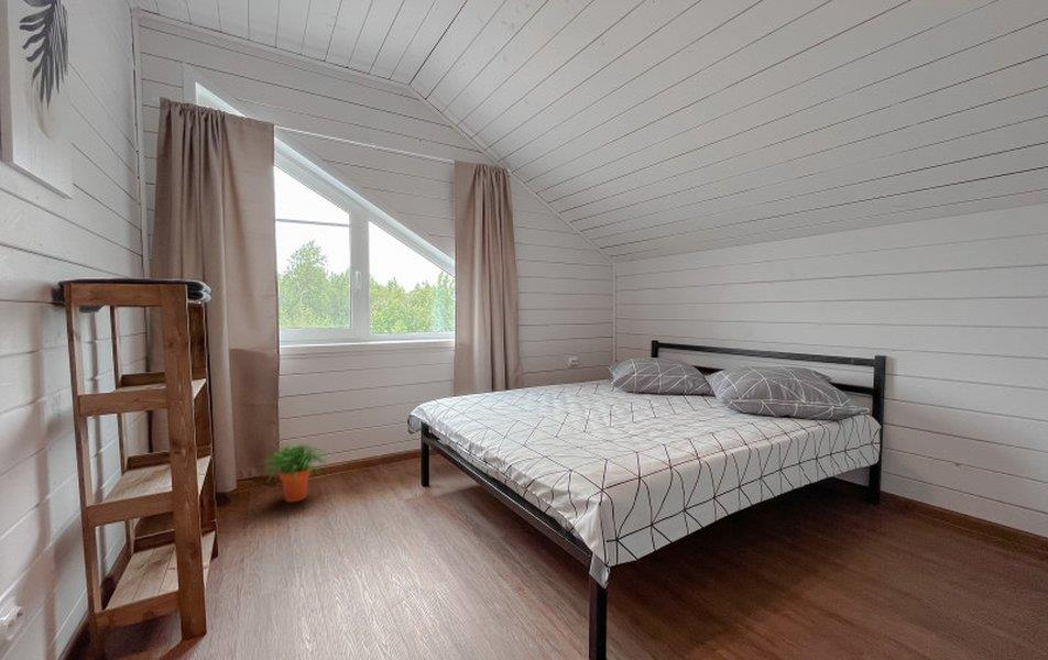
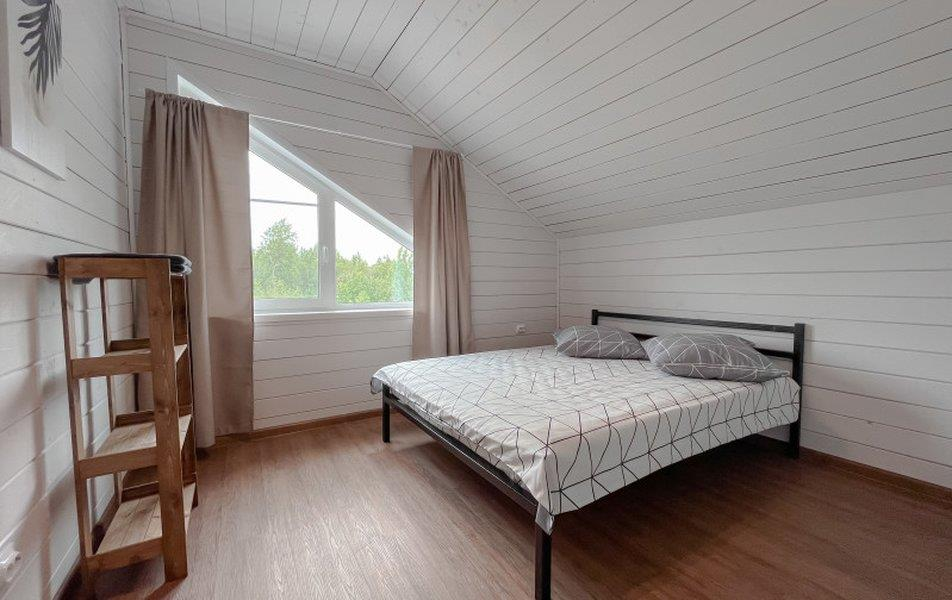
- potted plant [258,442,328,504]
